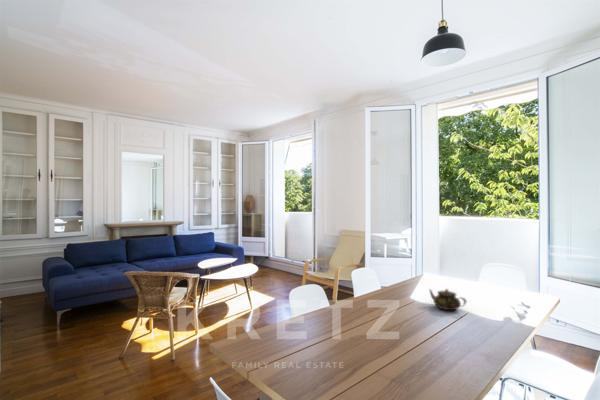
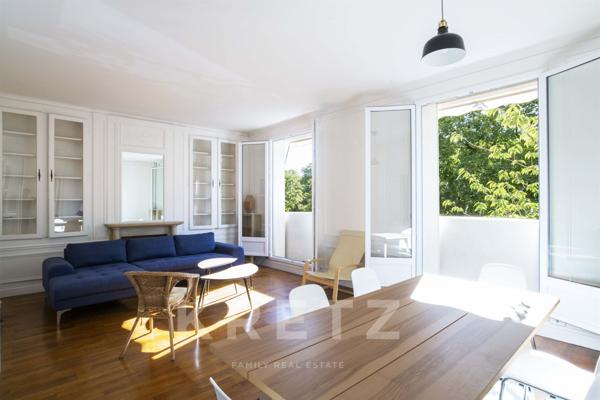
- teapot [428,288,467,312]
